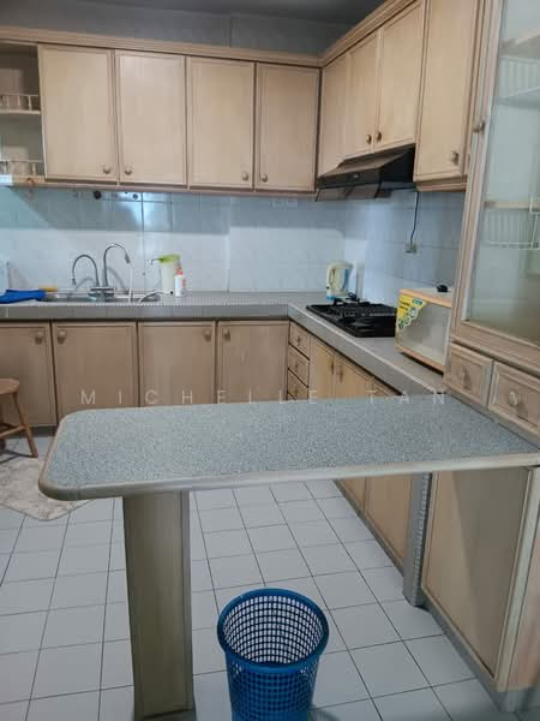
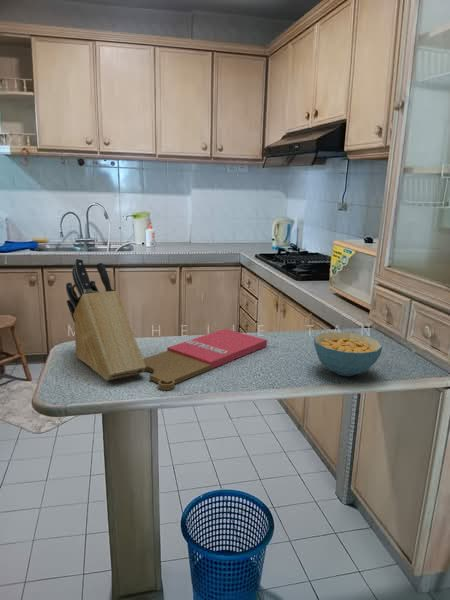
+ knife block [65,257,146,382]
+ cutting board [143,328,268,391]
+ cereal bowl [313,331,383,377]
